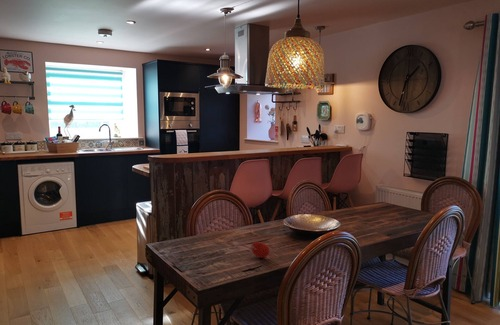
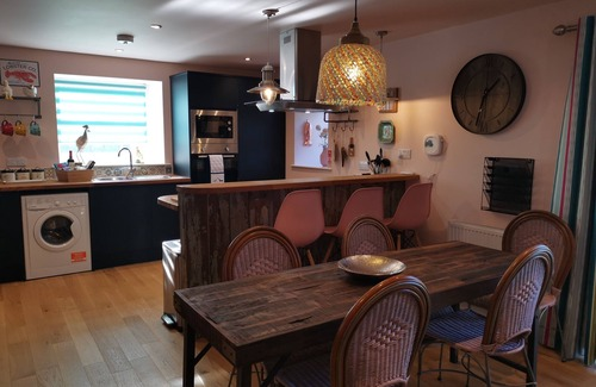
- fruit [250,241,271,259]
